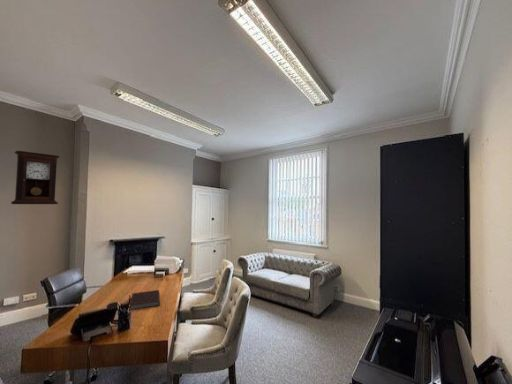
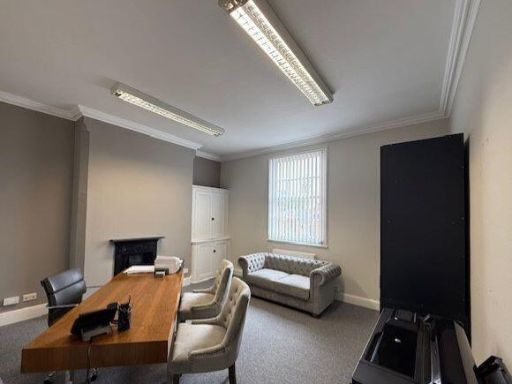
- notebook [129,289,161,311]
- pendulum clock [10,150,61,205]
